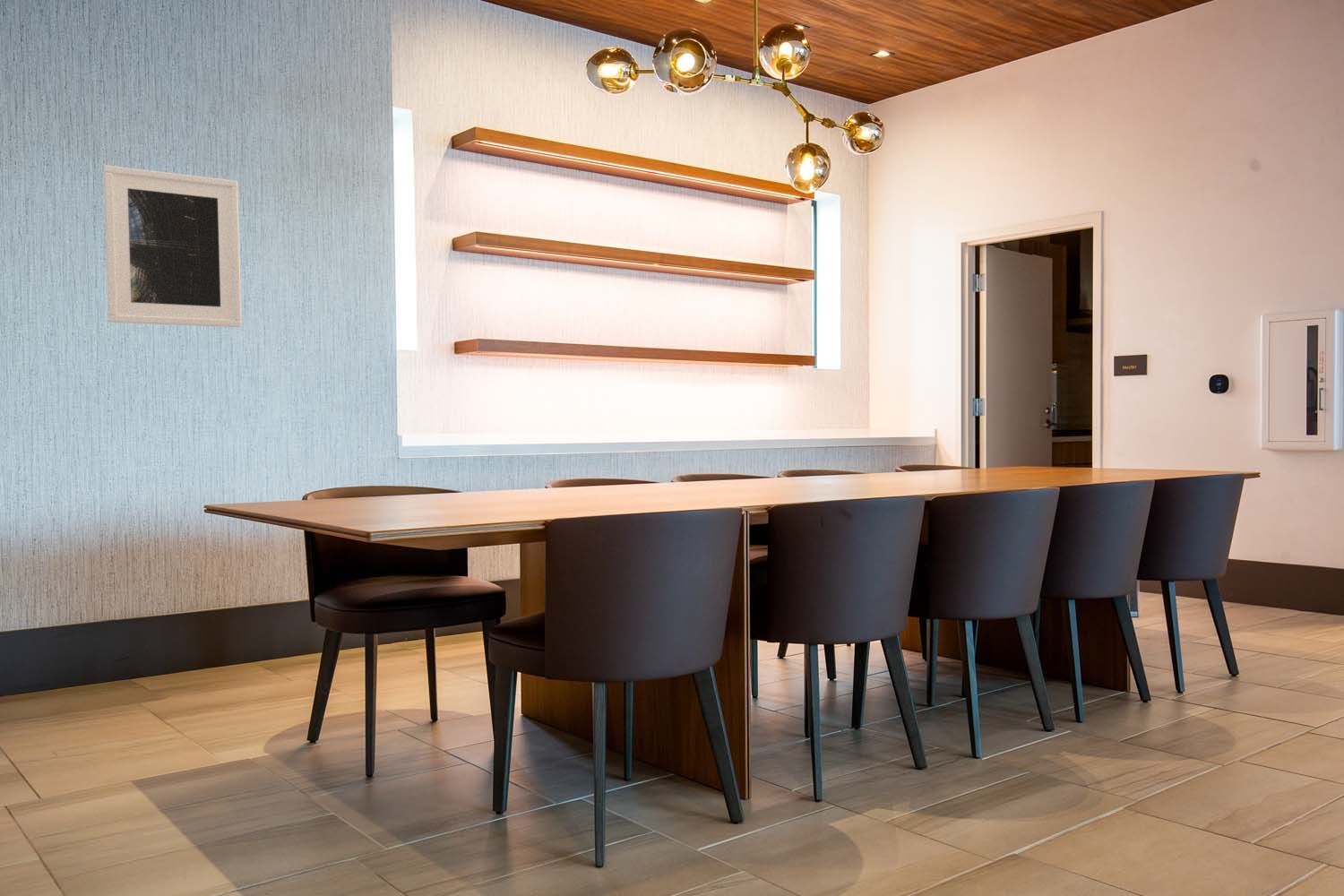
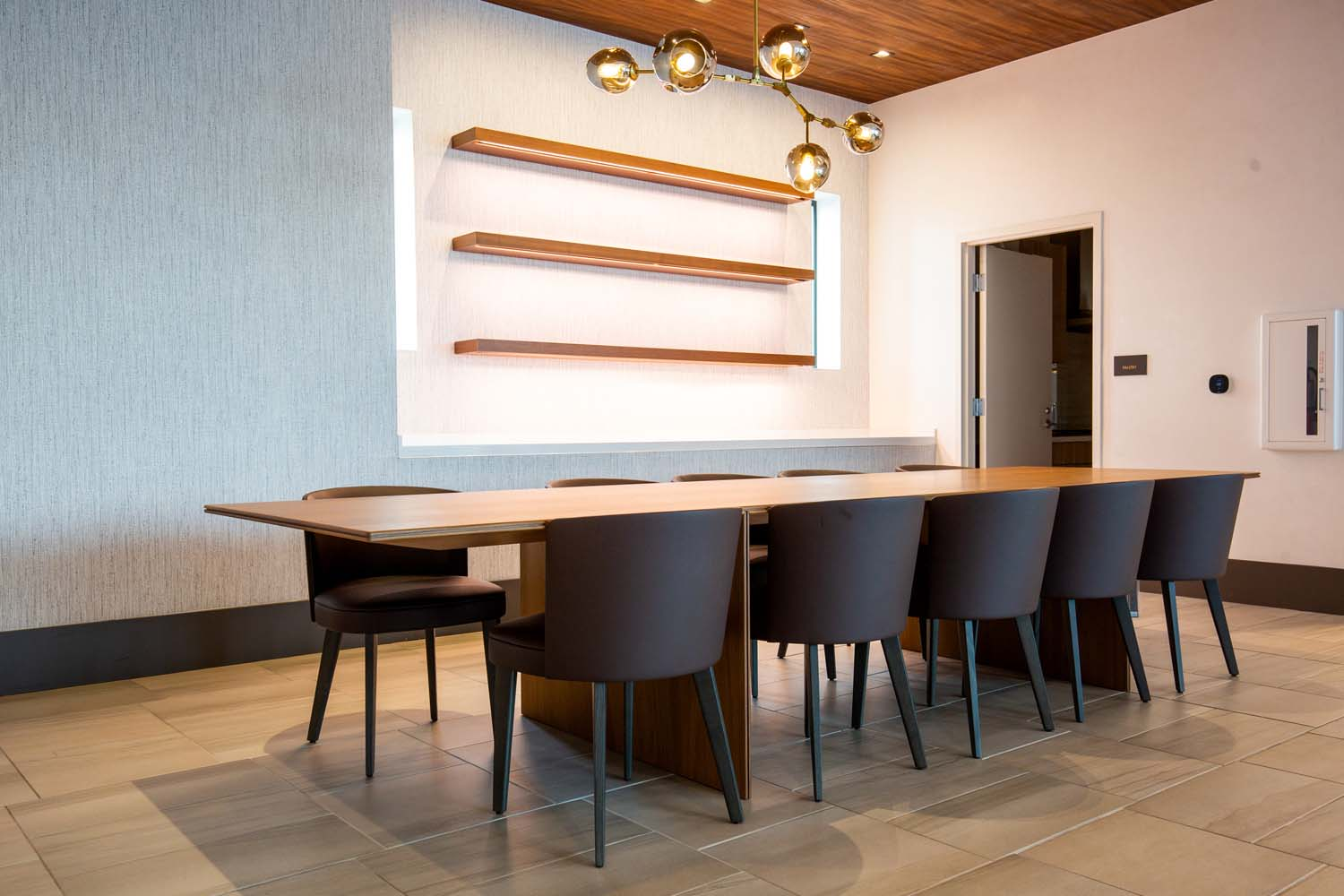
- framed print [103,164,242,328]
